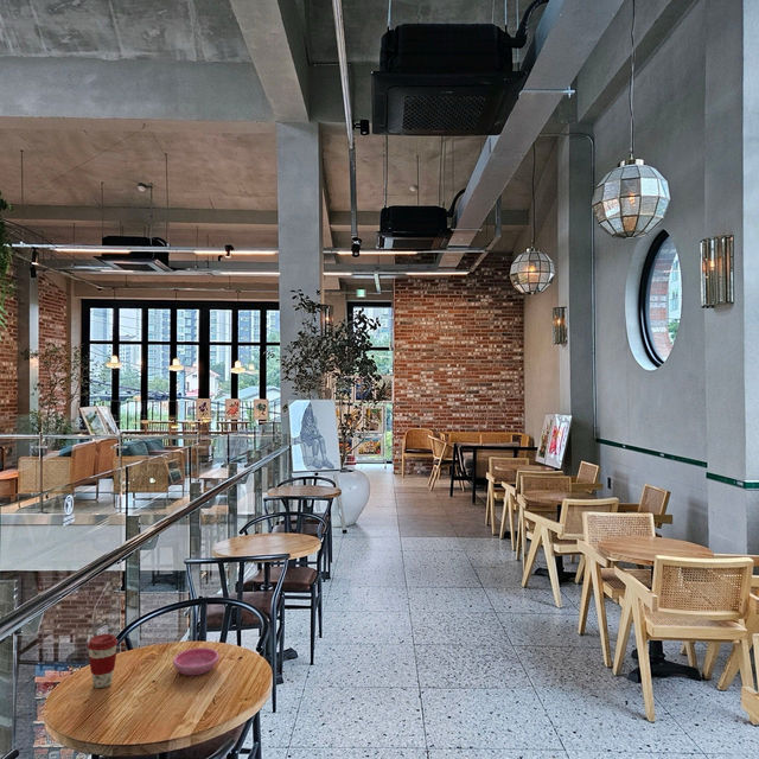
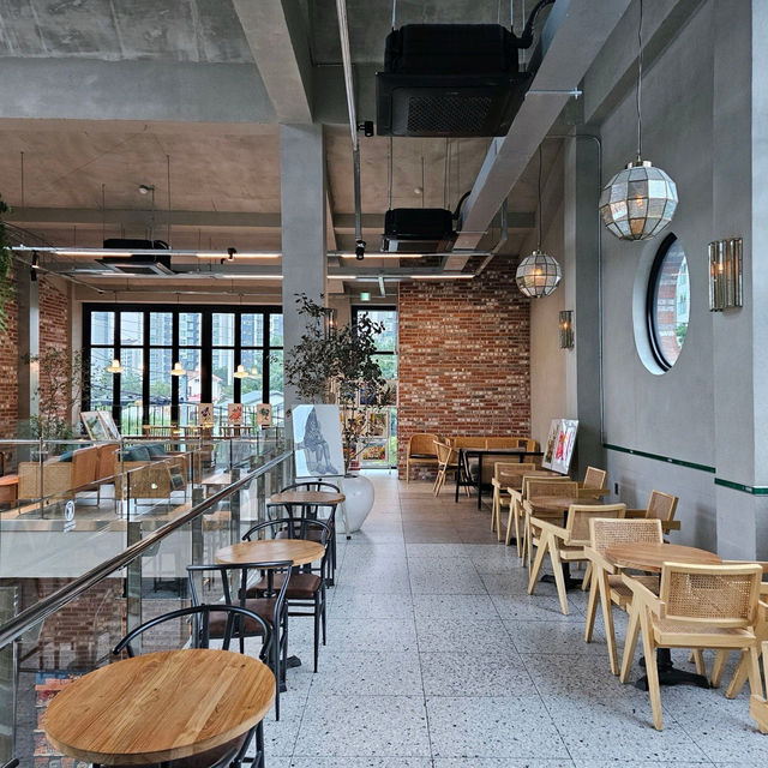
- saucer [172,646,221,676]
- coffee cup [87,633,119,689]
